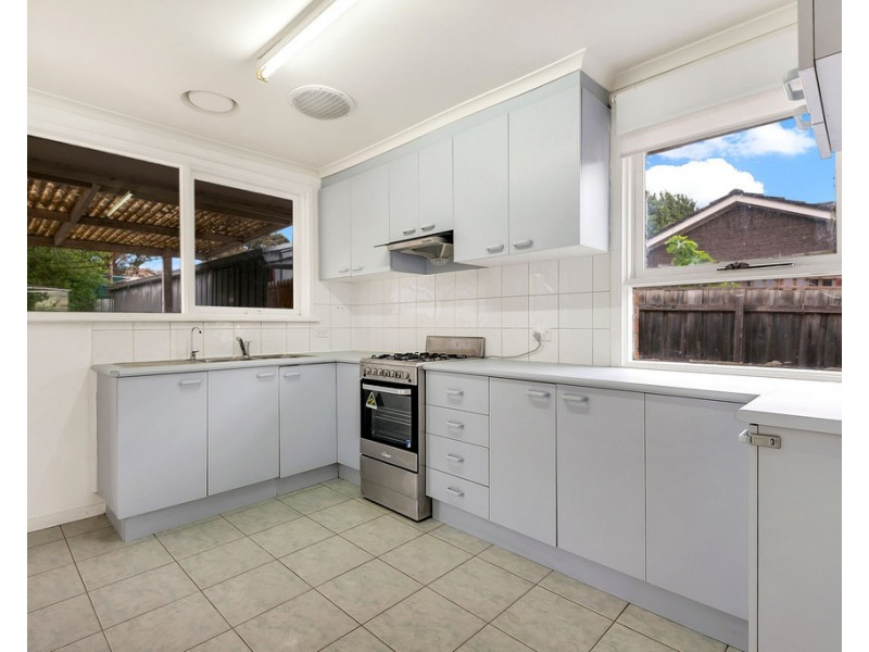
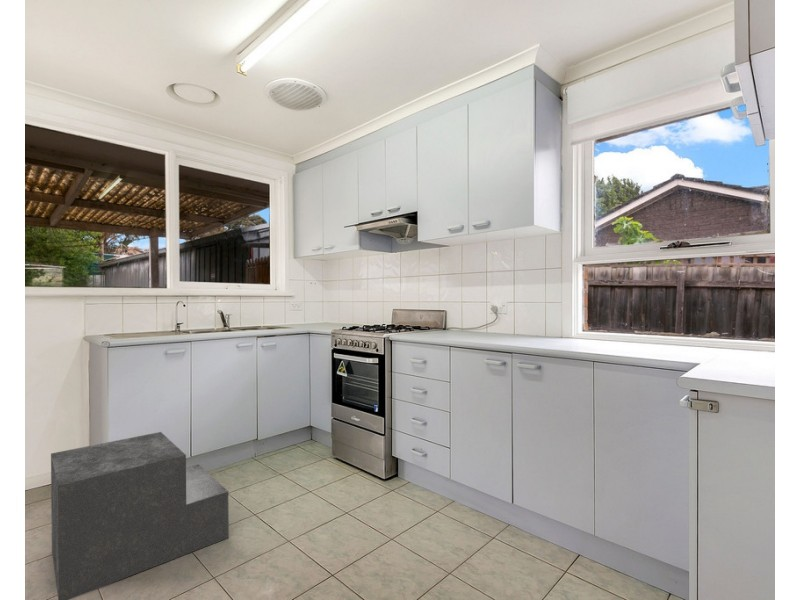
+ step stool [50,431,230,600]
